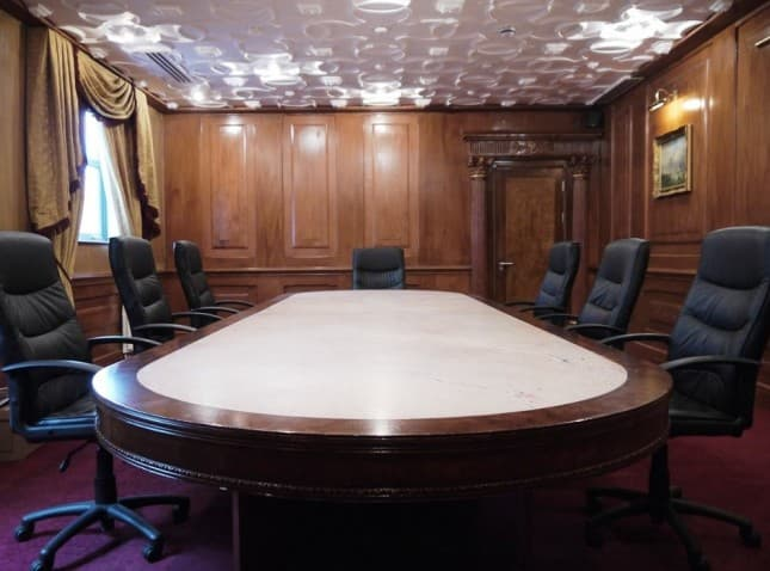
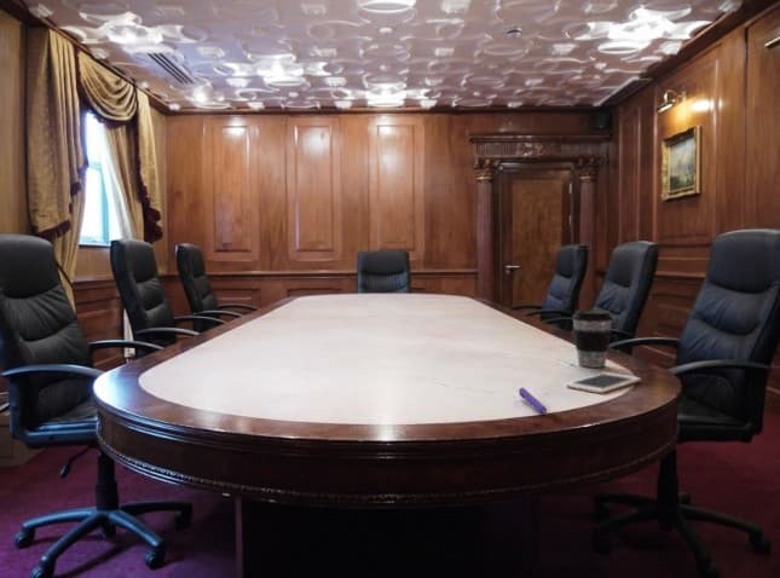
+ cell phone [565,371,642,394]
+ coffee cup [571,308,614,369]
+ pen [518,387,548,415]
